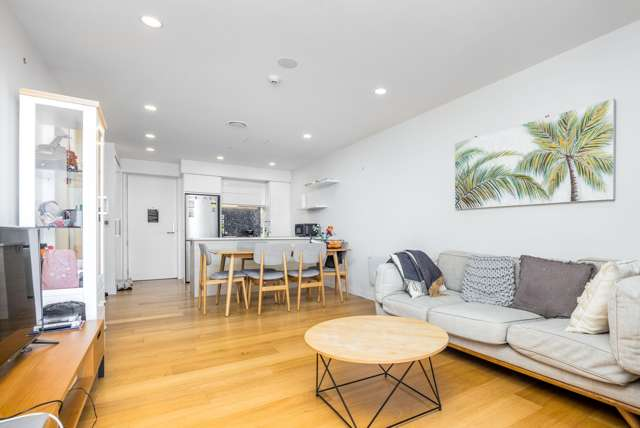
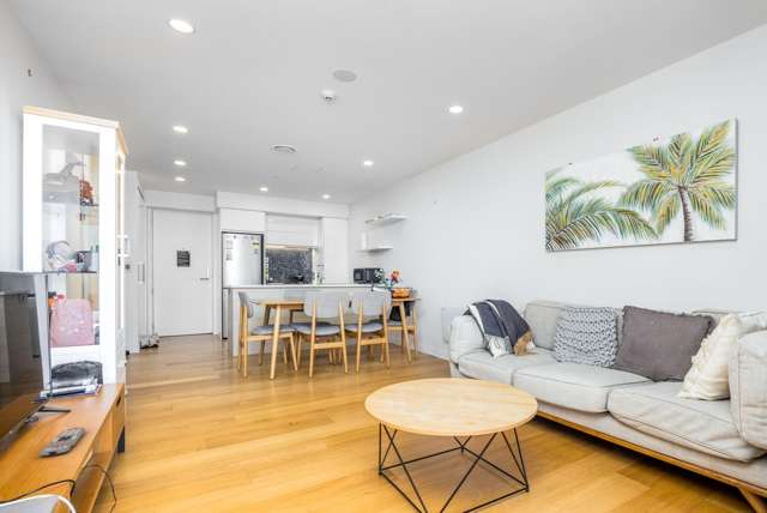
+ remote control [38,426,86,458]
